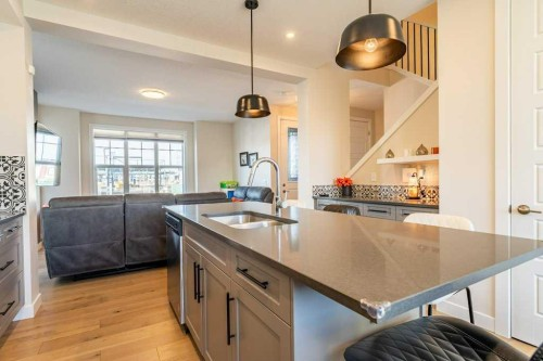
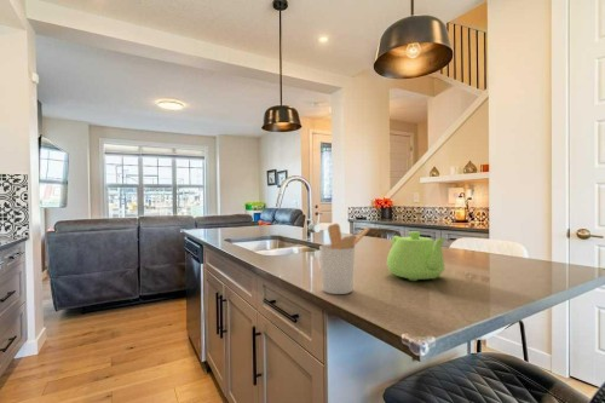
+ utensil holder [318,223,371,295]
+ teapot [386,230,446,282]
